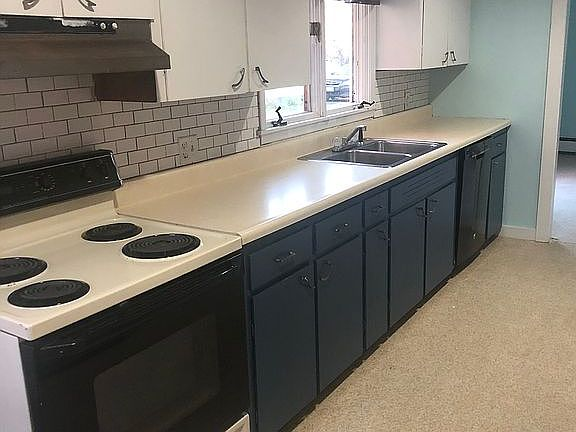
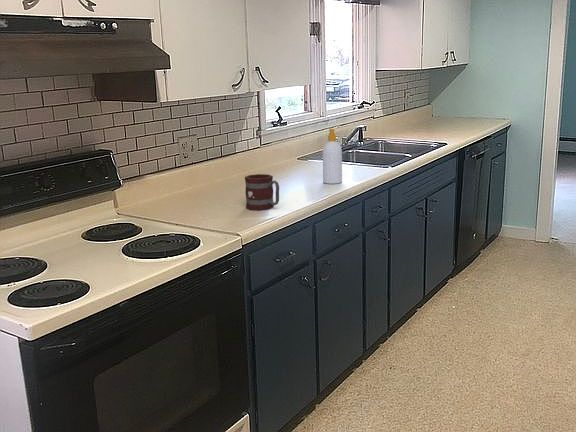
+ soap bottle [322,127,343,185]
+ mug [244,173,280,211]
